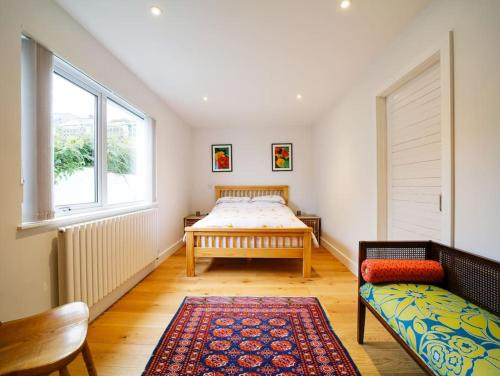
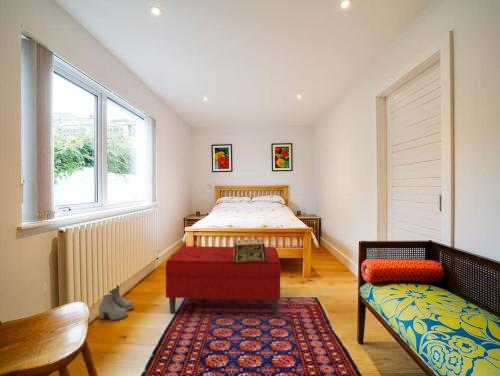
+ bench [165,245,282,316]
+ decorative box [233,238,266,262]
+ boots [98,284,135,321]
